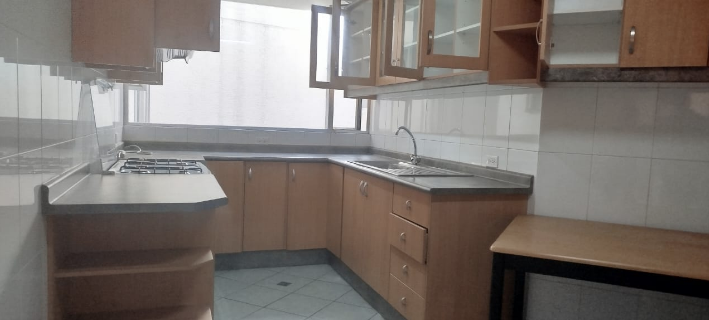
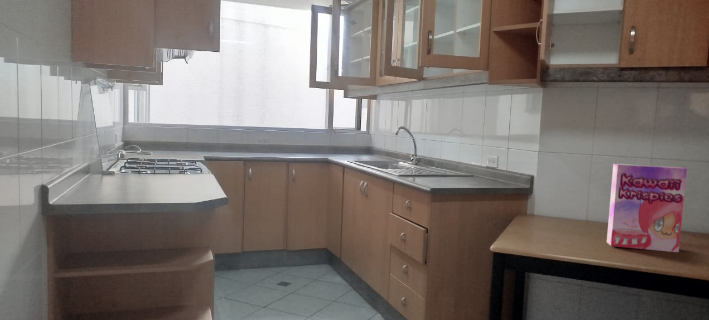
+ cereal box [606,162,688,253]
